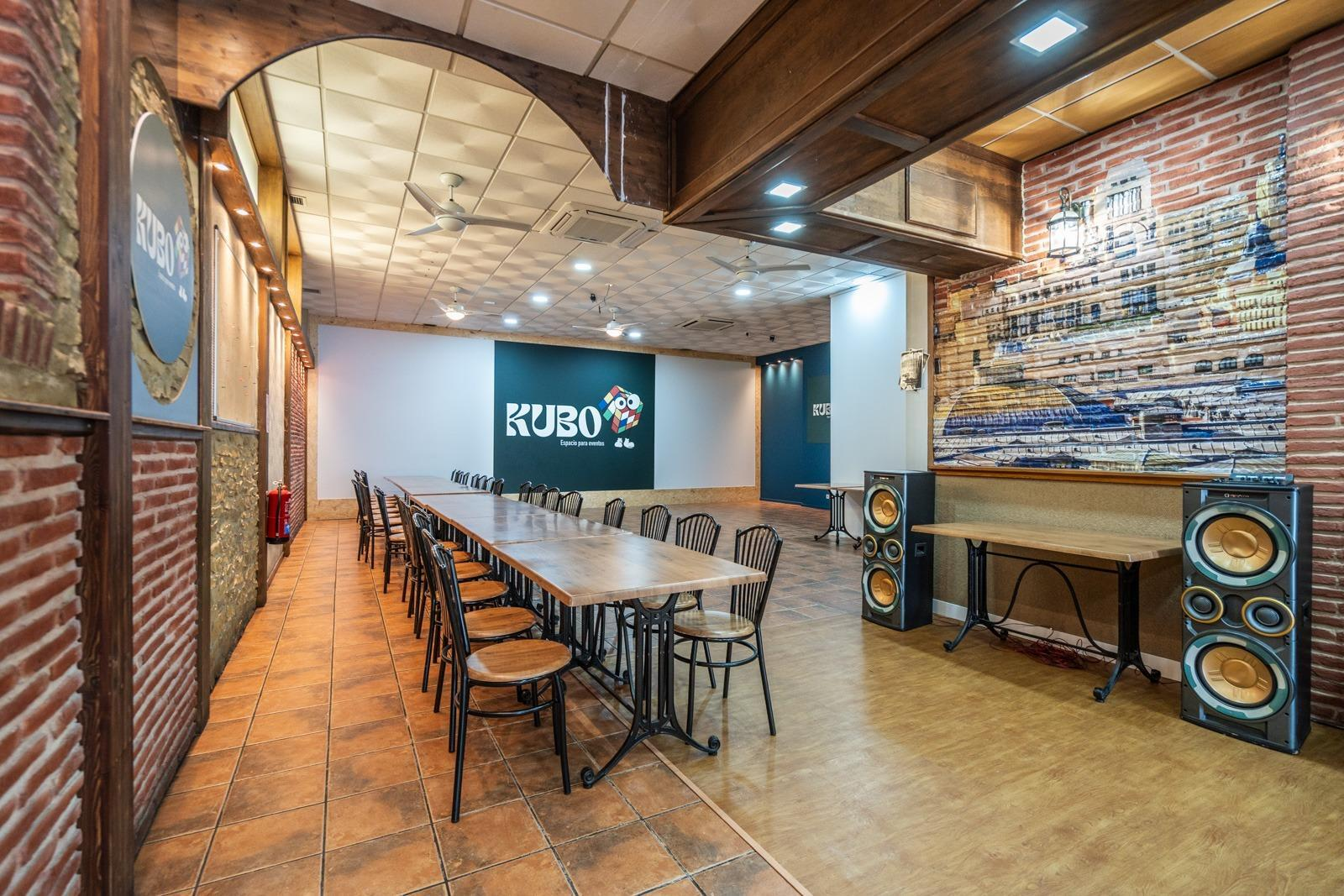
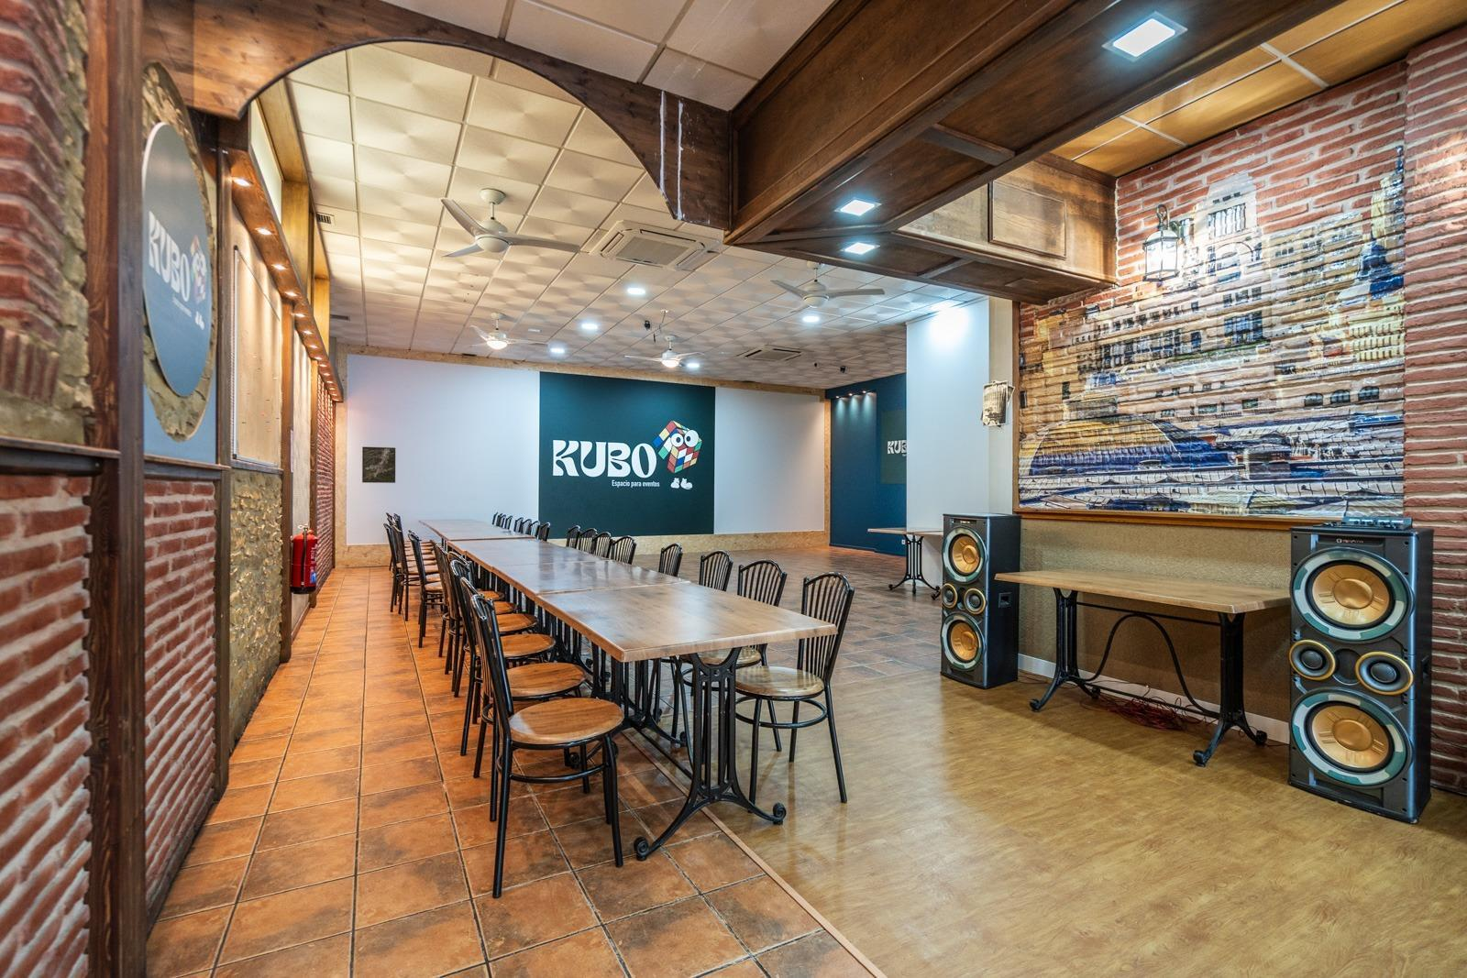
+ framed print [361,445,396,484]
